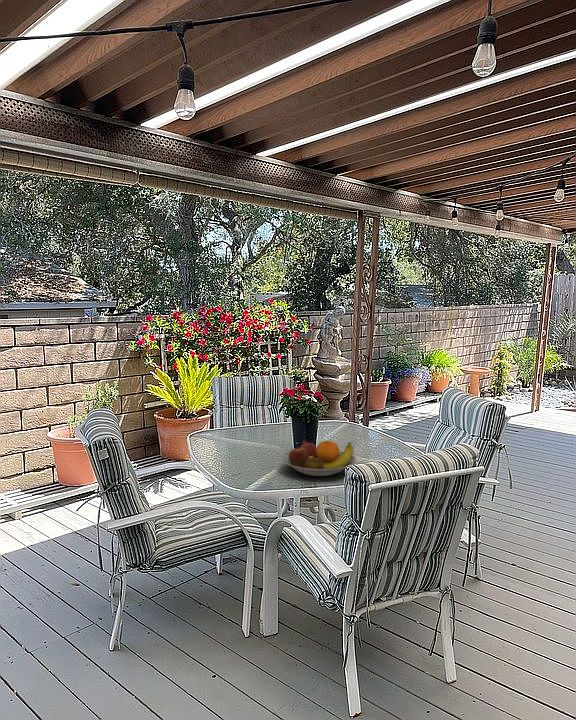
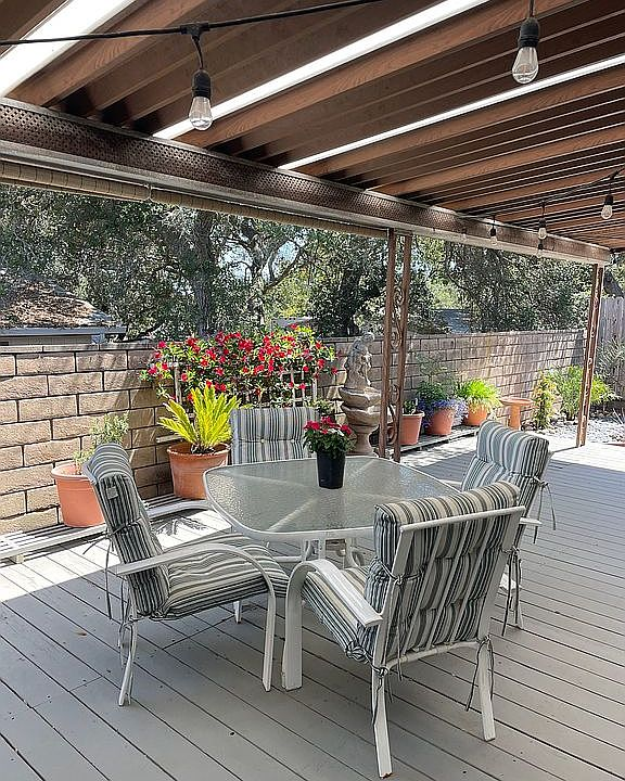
- fruit bowl [281,440,357,477]
